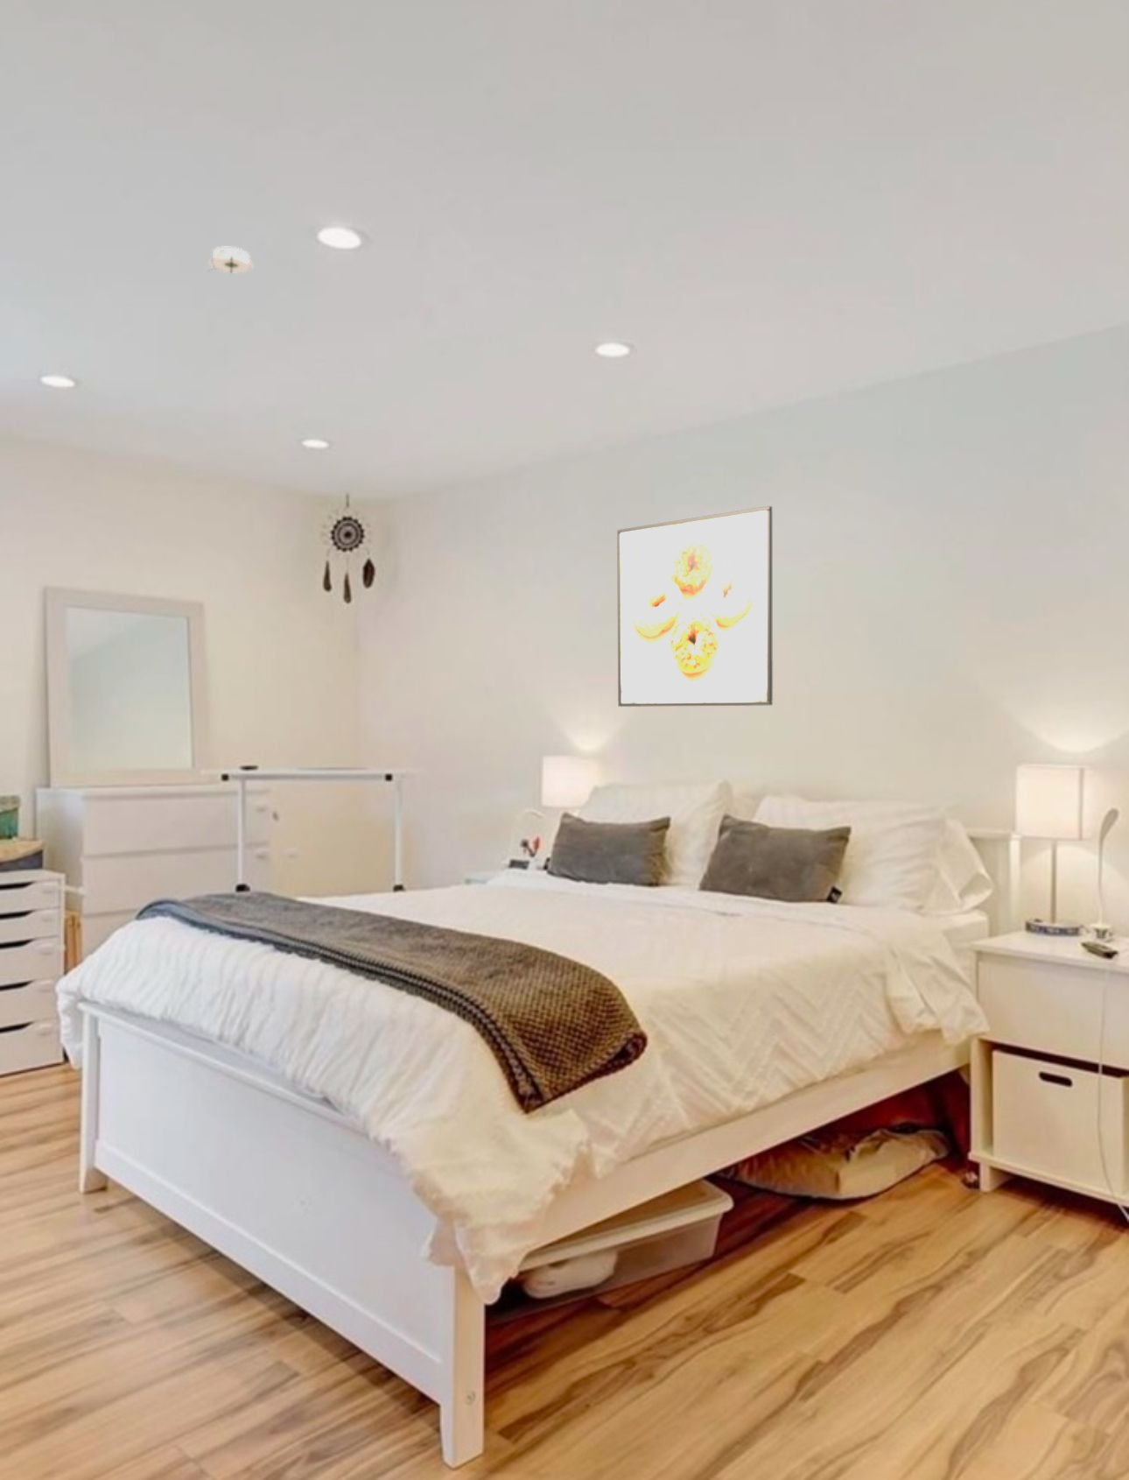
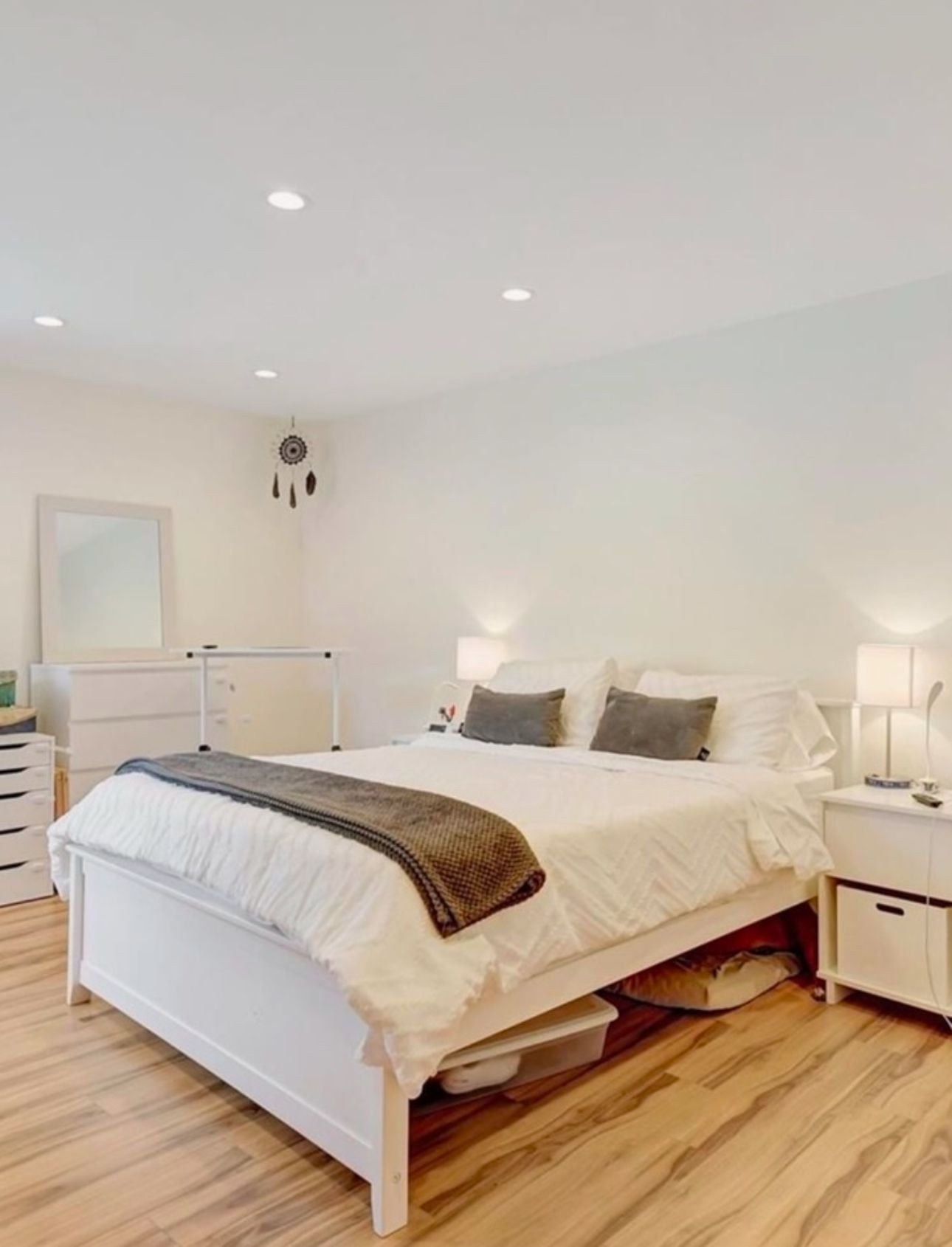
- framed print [617,506,773,707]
- smoke detector [205,246,255,274]
